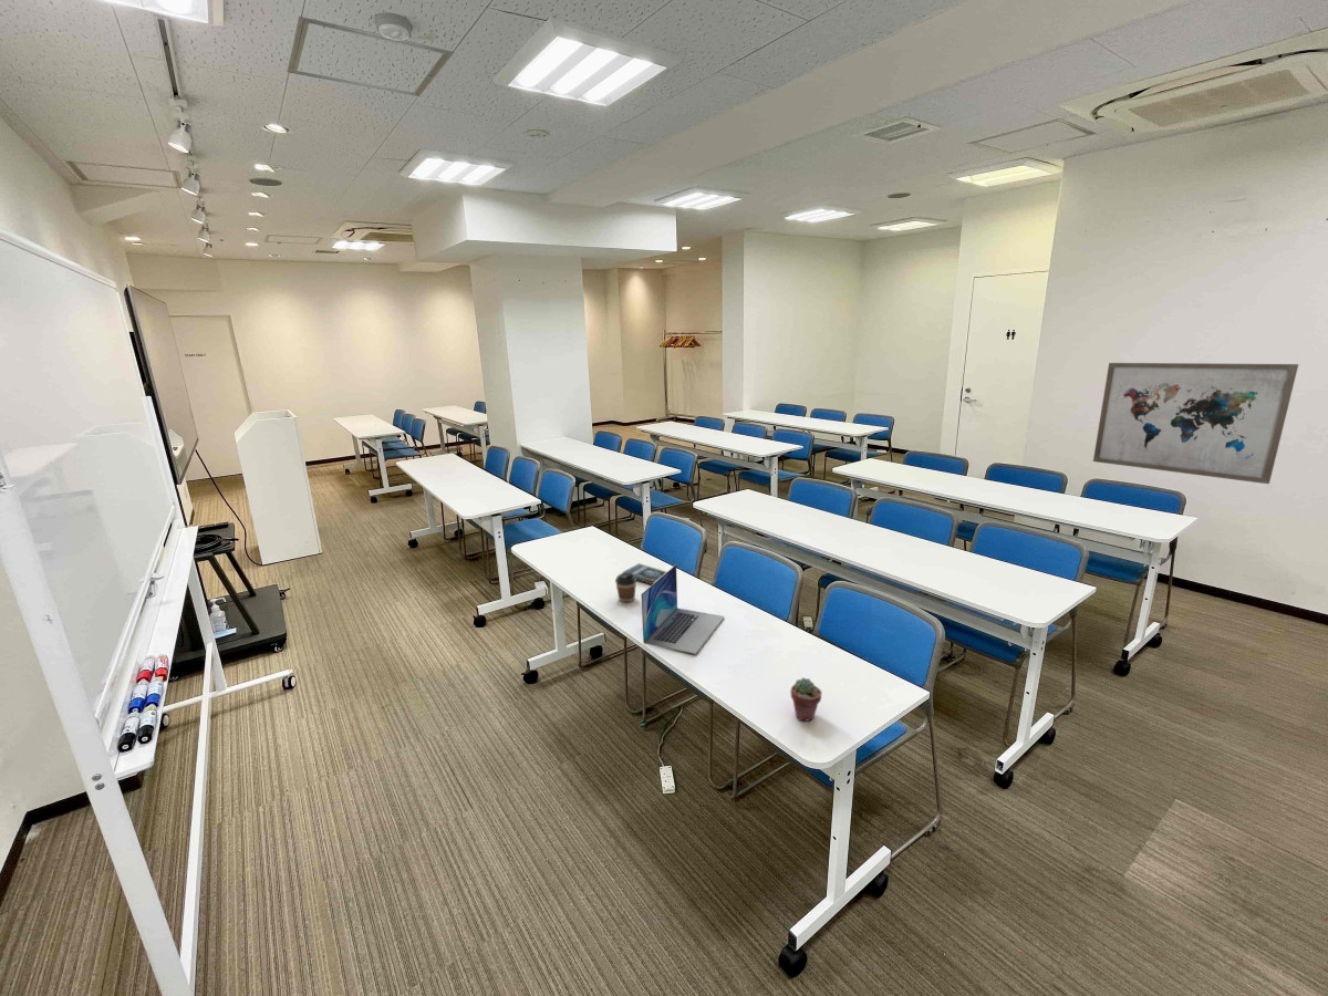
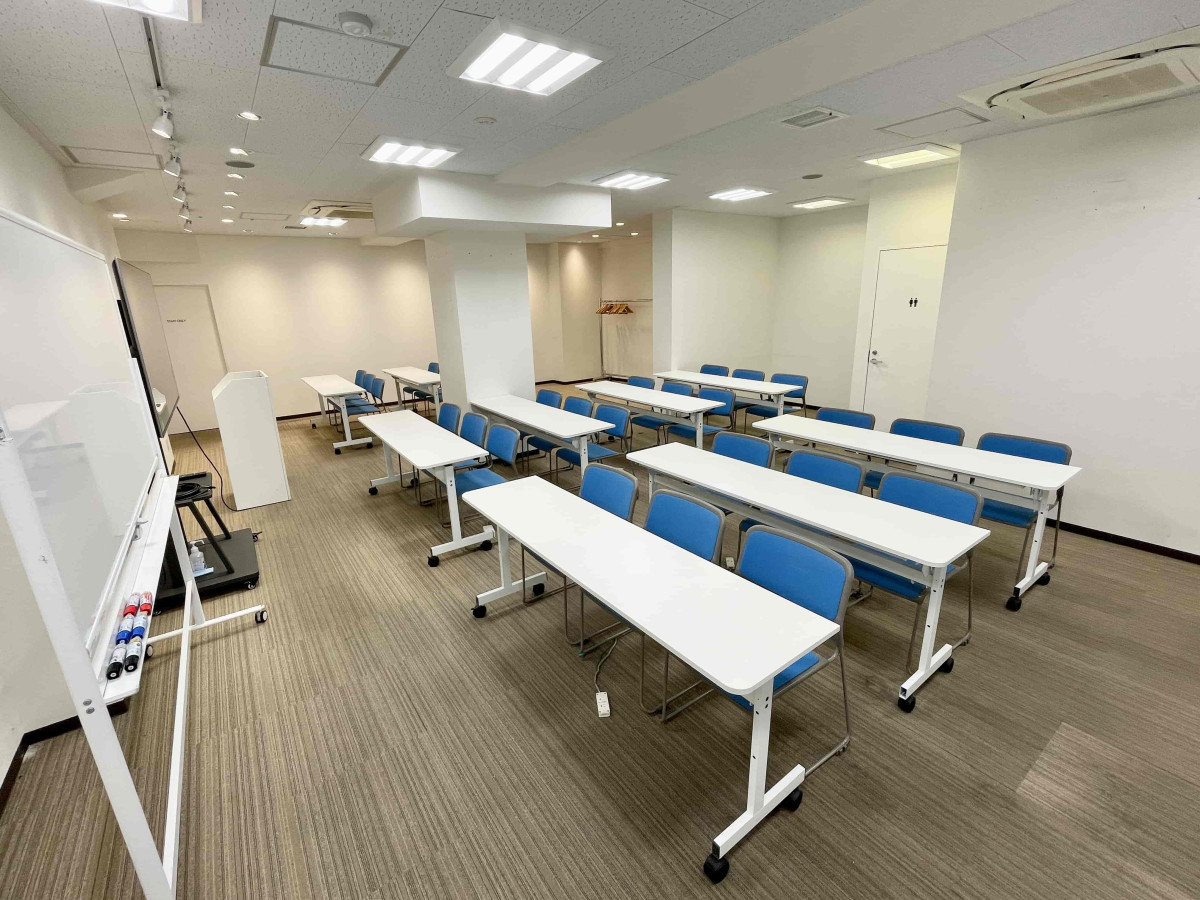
- coffee cup [614,572,637,603]
- potted succulent [789,676,823,723]
- book [622,562,667,585]
- wall art [1092,362,1299,485]
- laptop [640,563,725,655]
